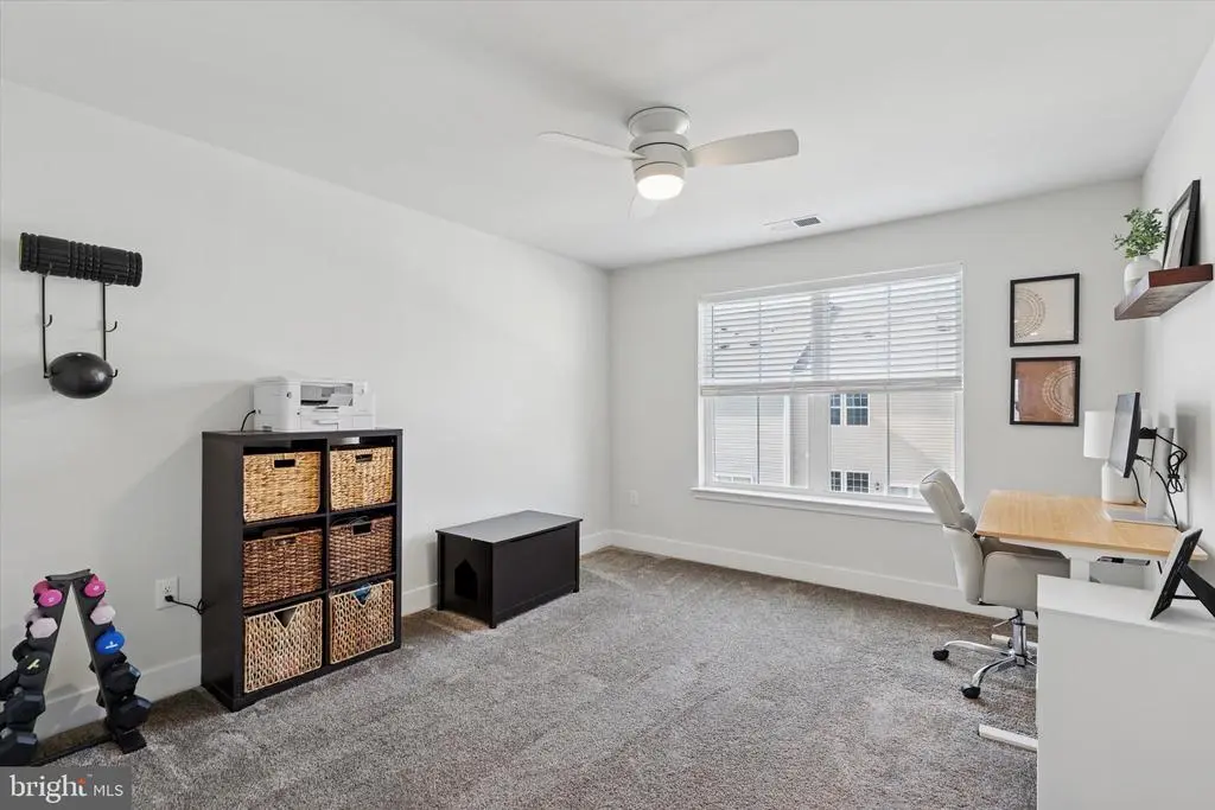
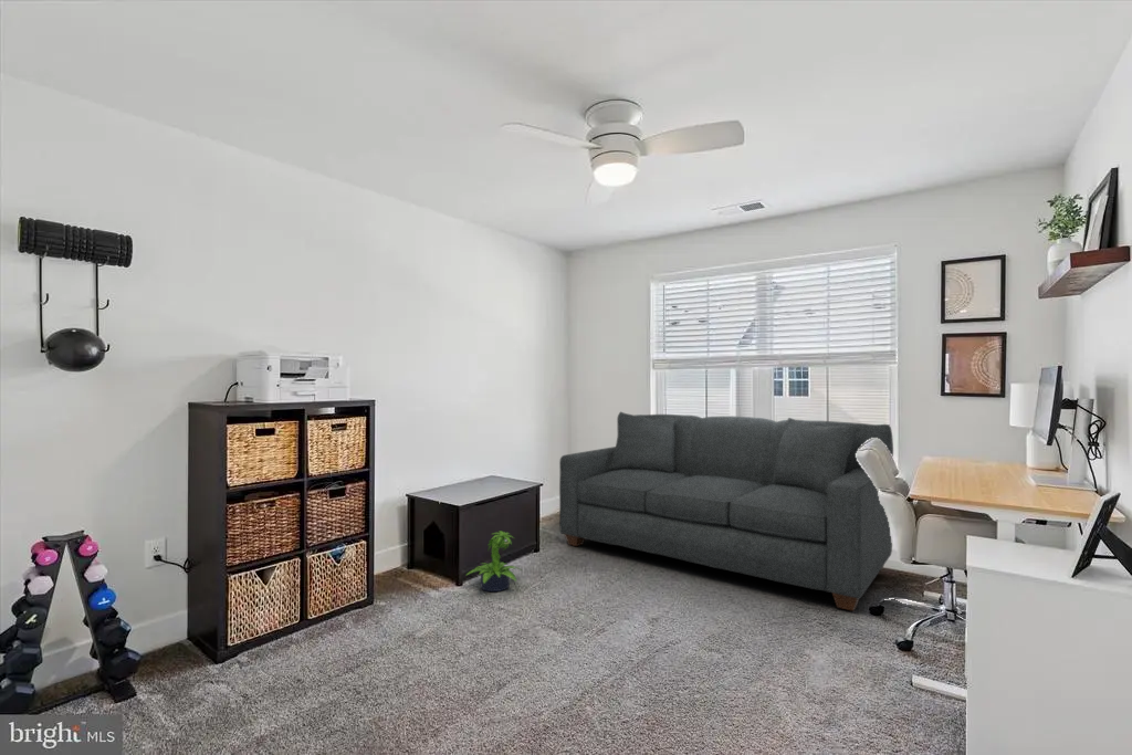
+ sofa [558,411,894,612]
+ potted plant [465,531,523,593]
